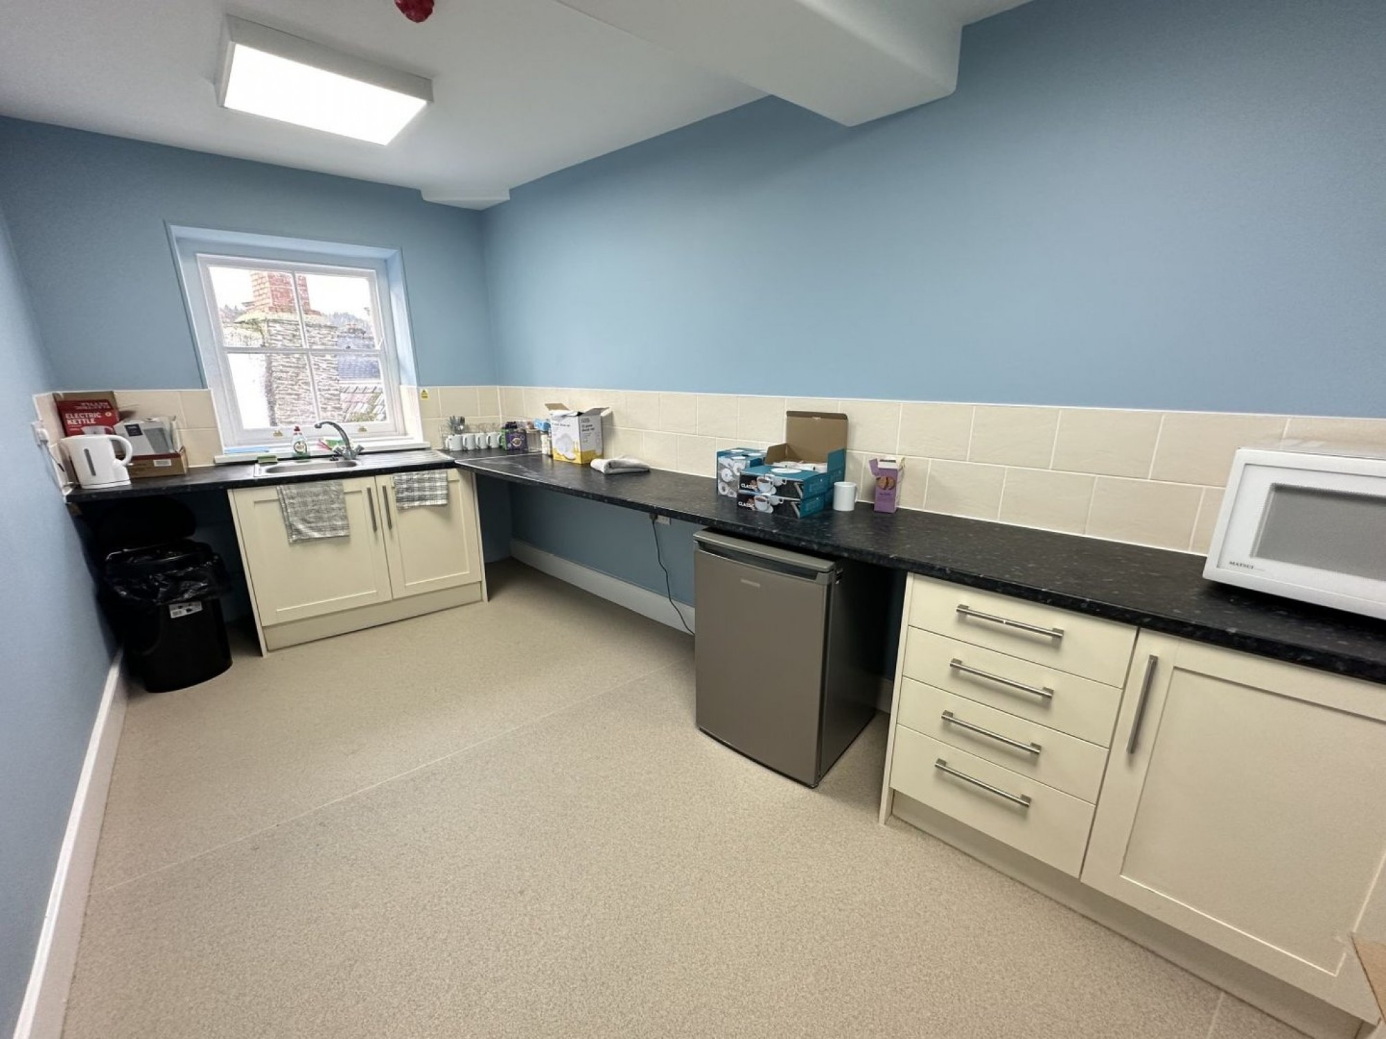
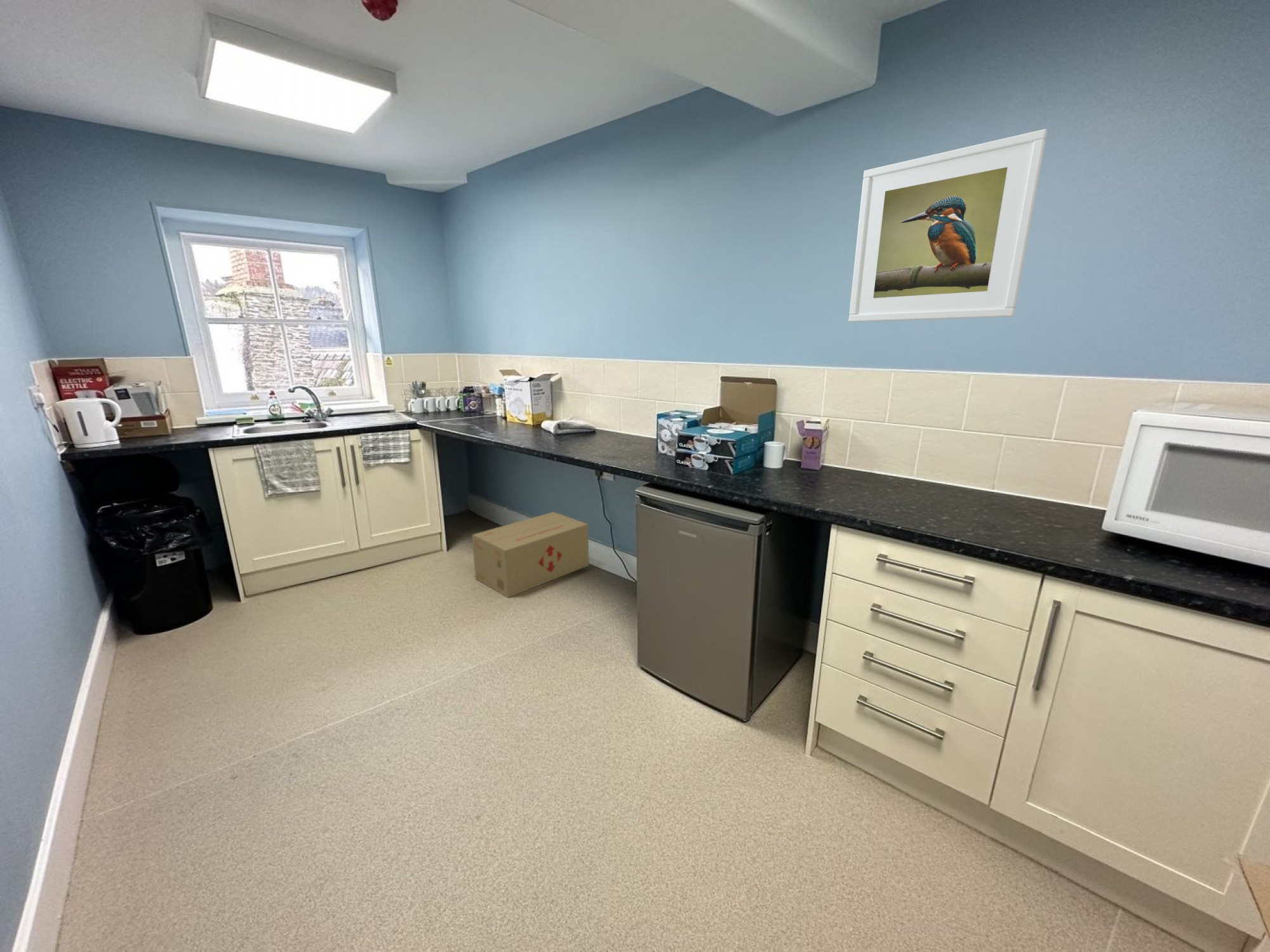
+ cardboard box [471,511,590,598]
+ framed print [848,129,1048,322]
